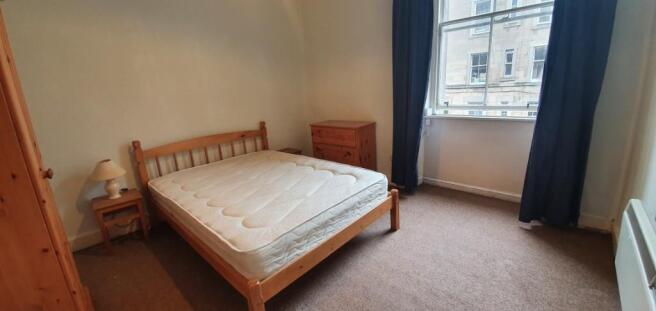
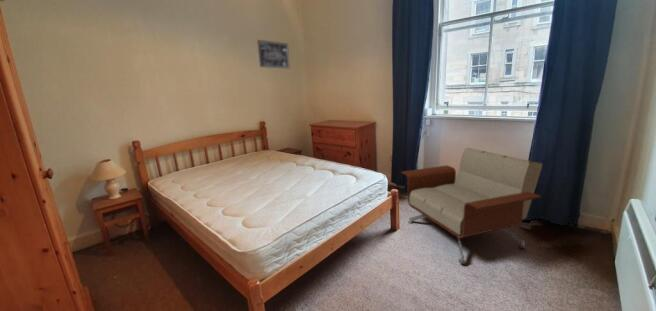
+ wall art [256,39,291,69]
+ armchair [400,147,543,265]
